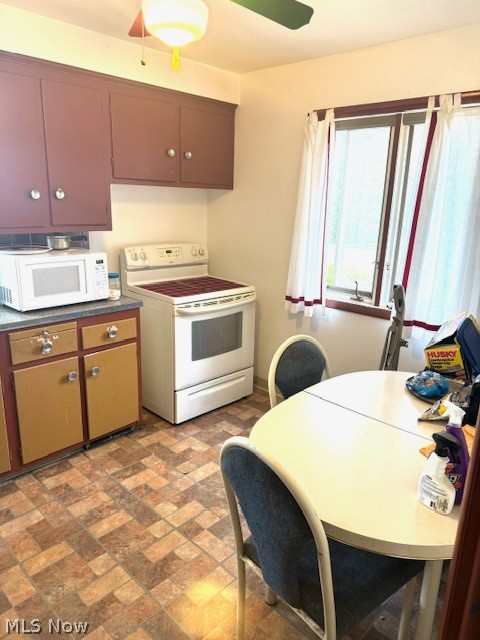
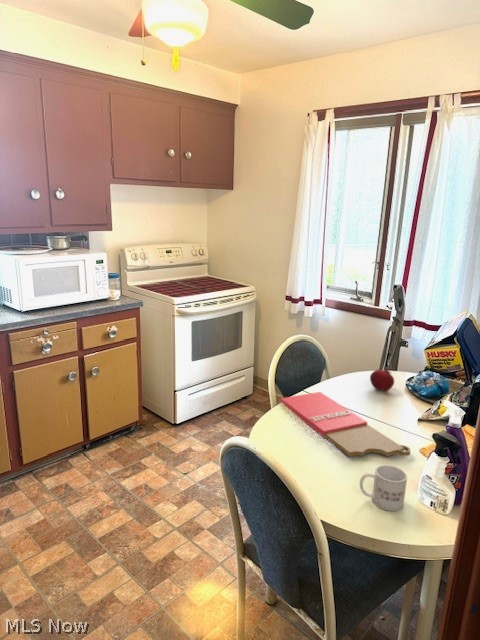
+ cutting board [280,391,411,457]
+ mug [359,464,408,512]
+ fruit [369,366,395,392]
